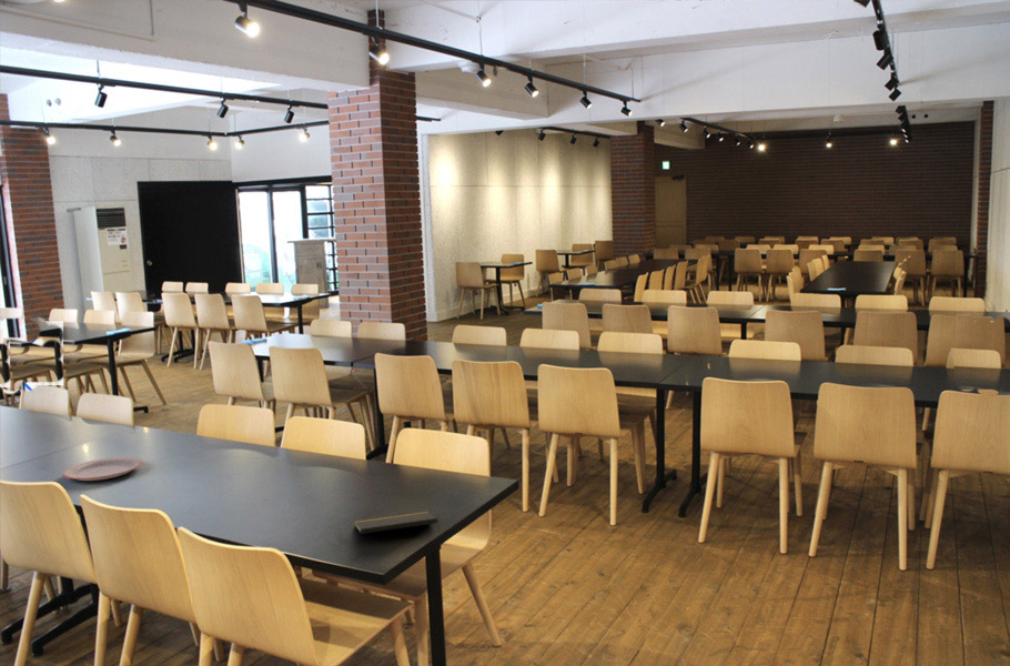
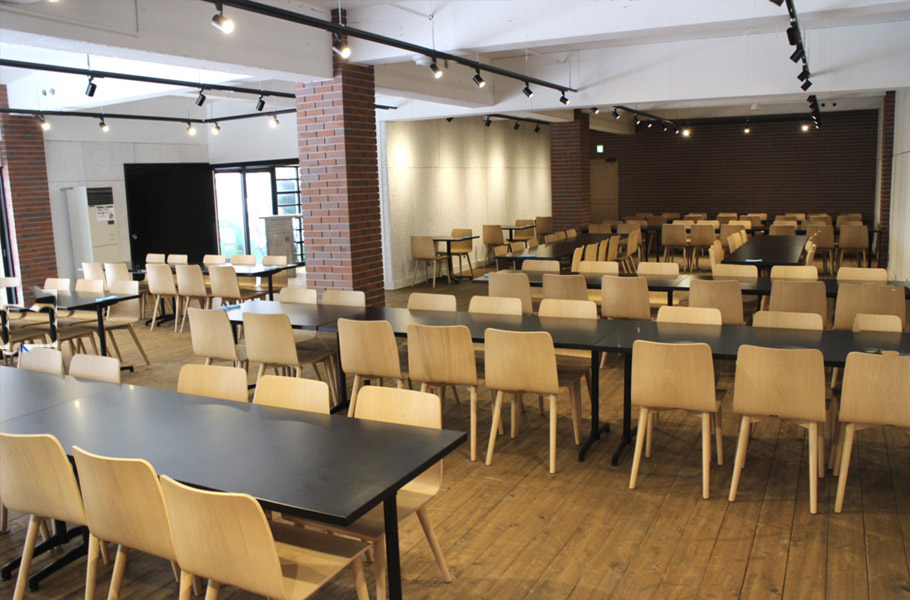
- notepad [354,511,441,535]
- plate [61,456,143,482]
